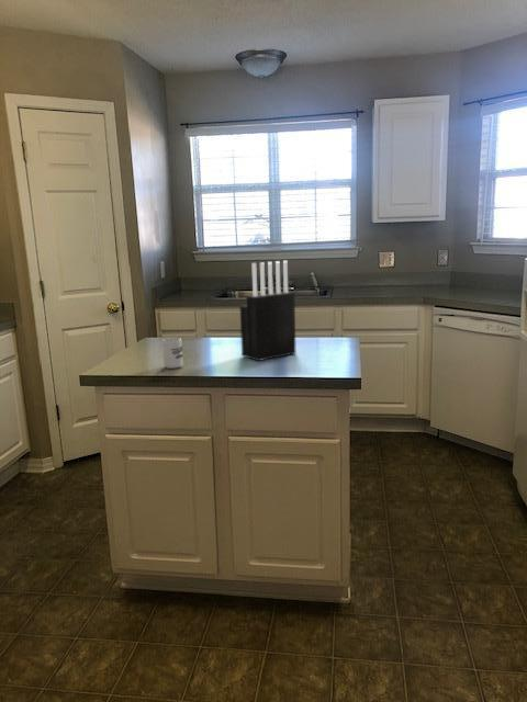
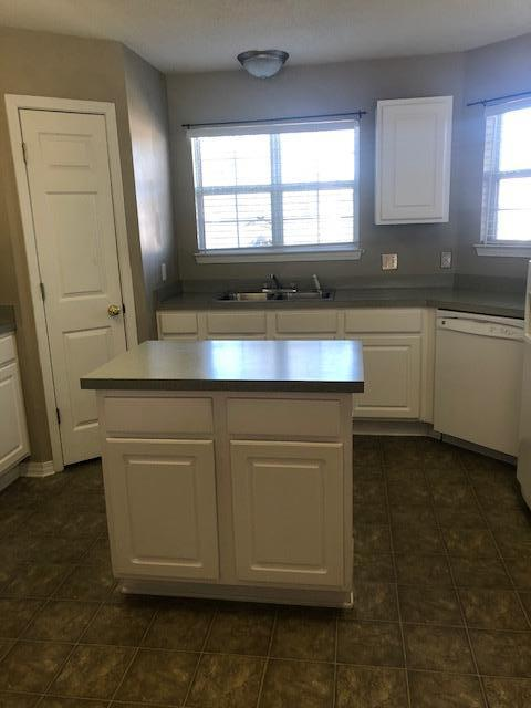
- knife block [238,260,298,362]
- cup [161,336,184,370]
